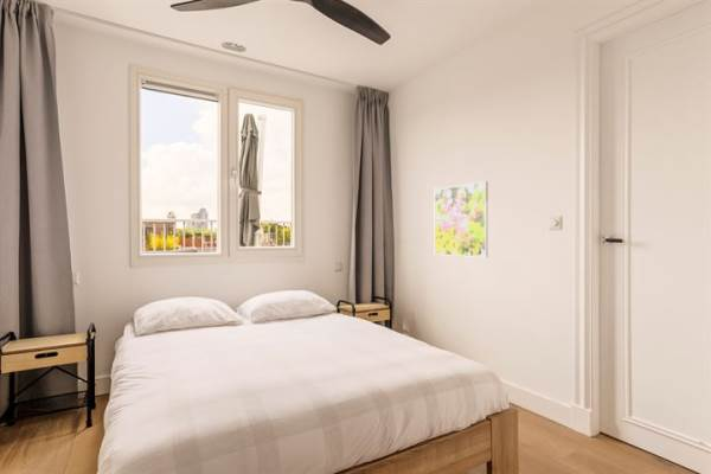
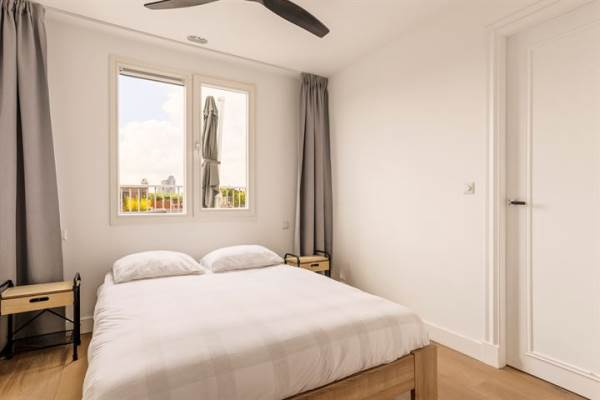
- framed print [434,180,489,258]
